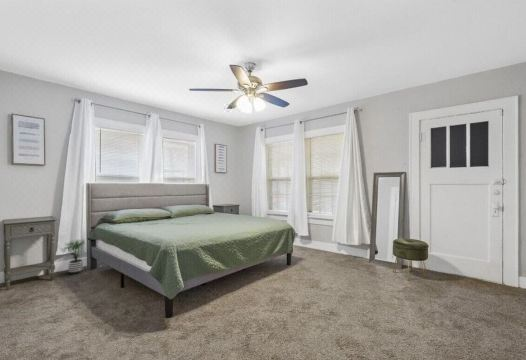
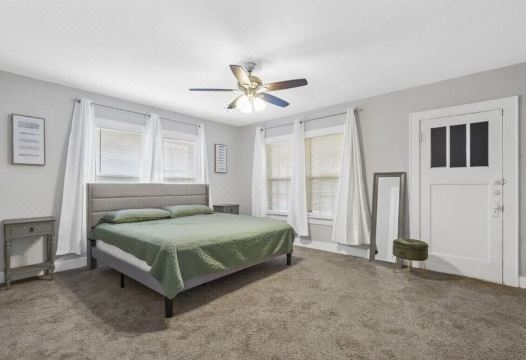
- potted plant [61,238,87,275]
